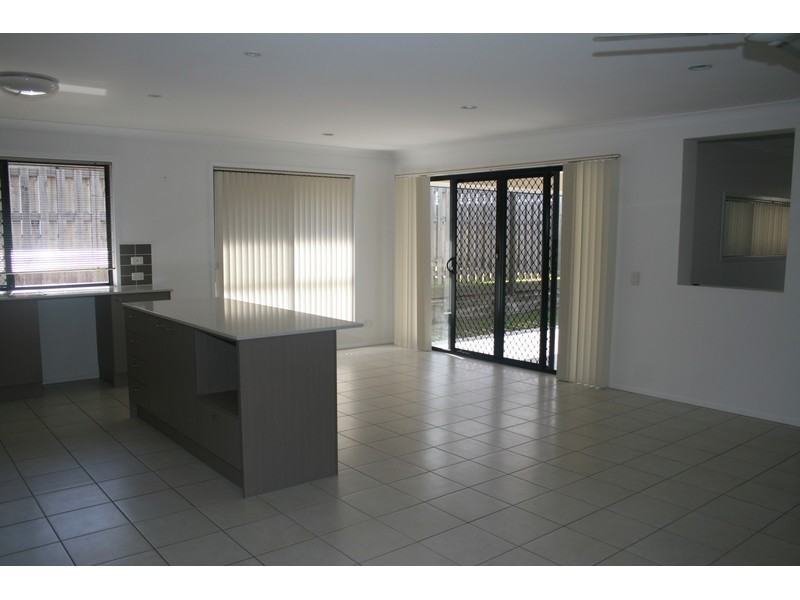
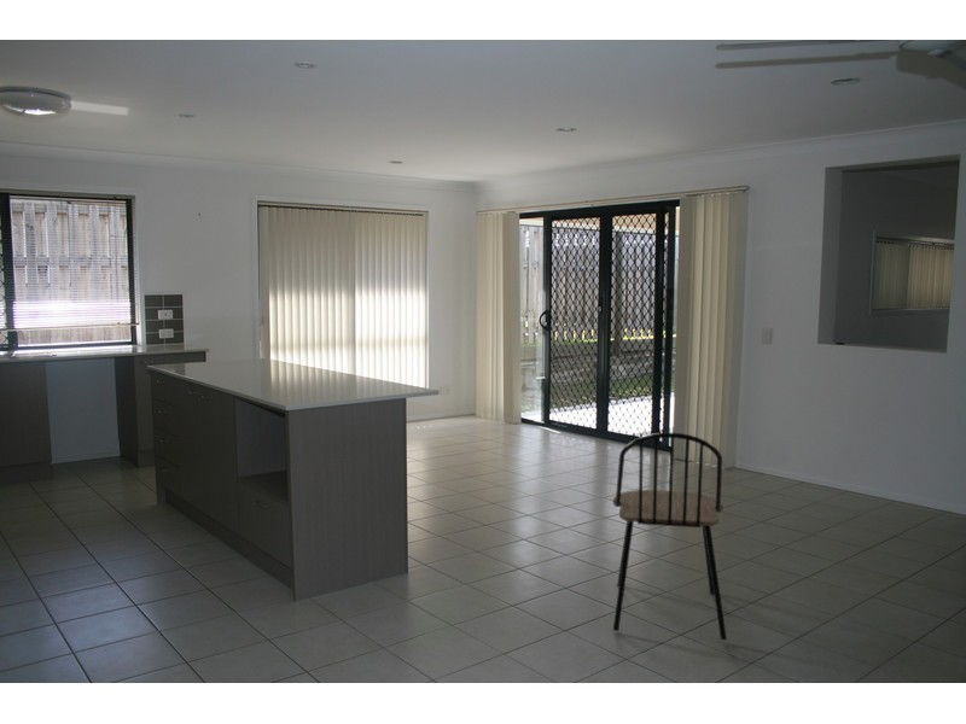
+ dining chair [612,432,728,641]
